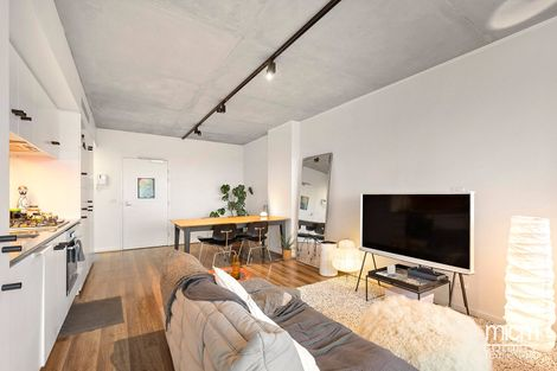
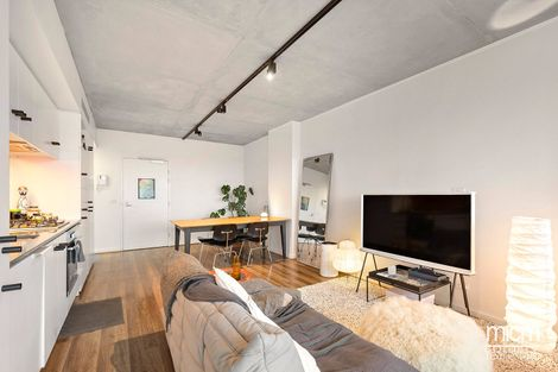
- house plant [277,232,299,262]
